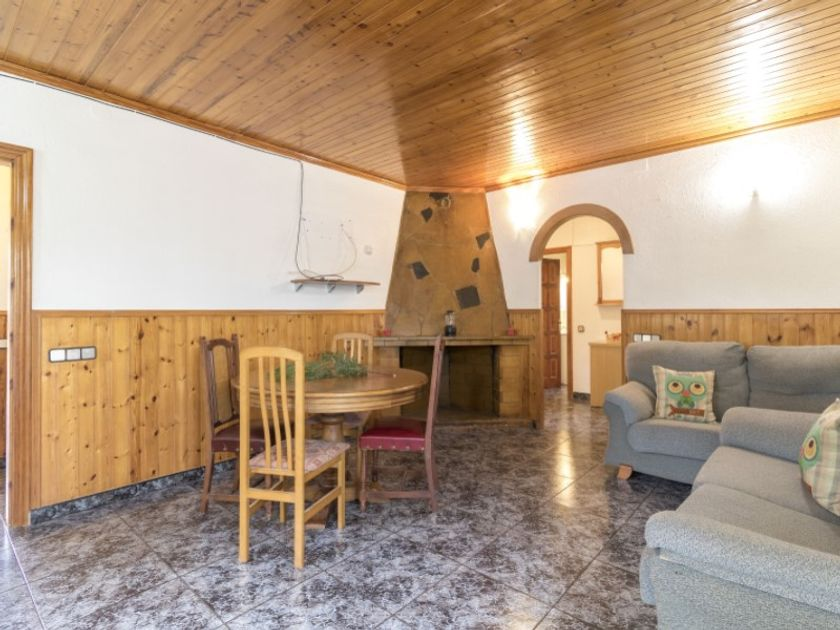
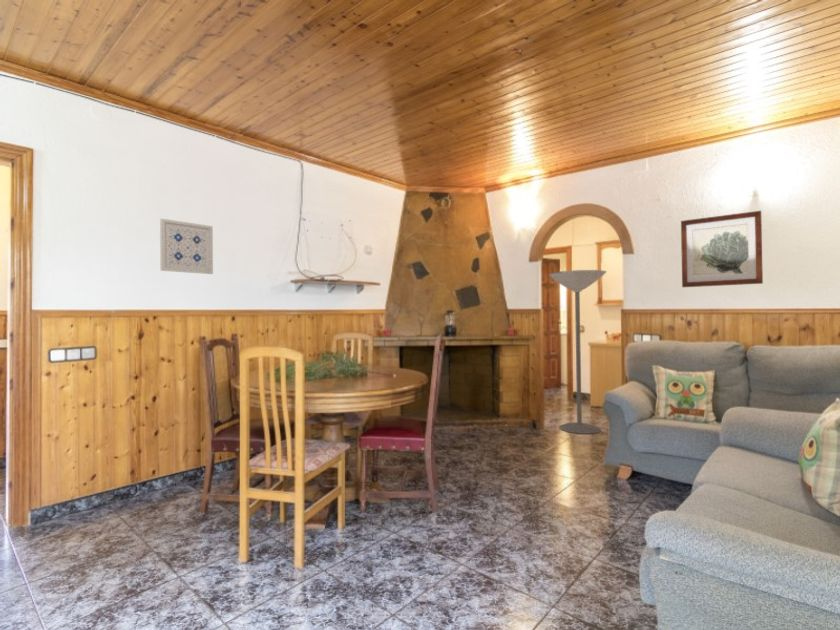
+ wall art [680,210,764,288]
+ wall art [159,218,214,275]
+ floor lamp [548,269,607,435]
